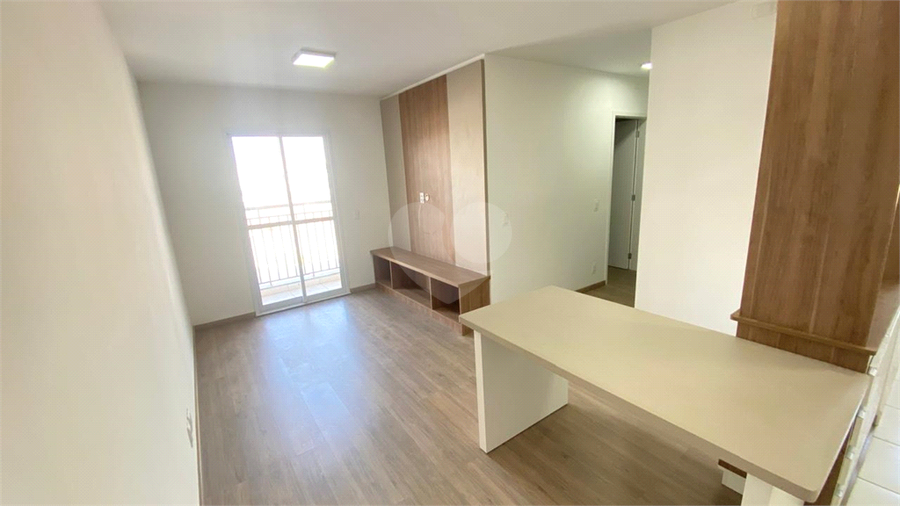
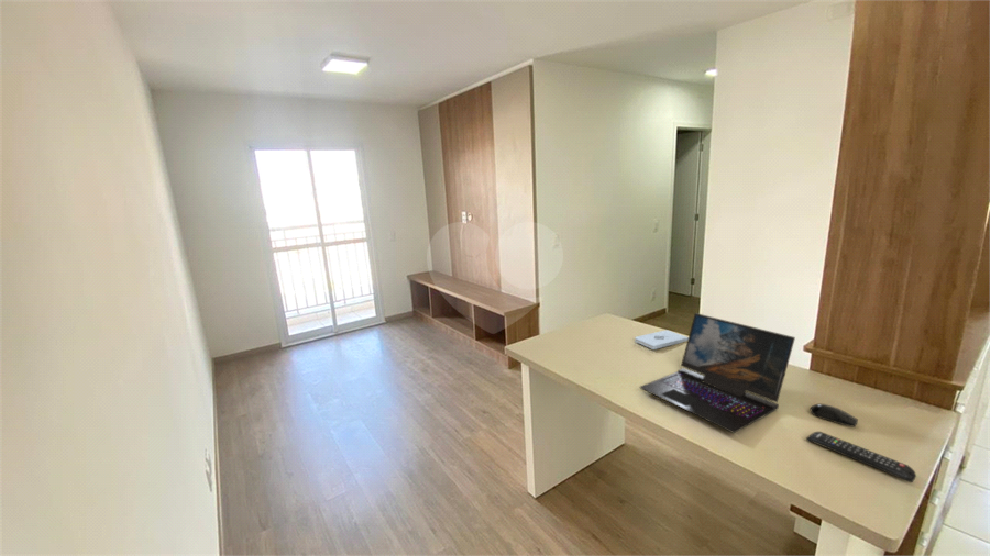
+ computer mouse [809,403,859,427]
+ remote control [805,431,917,483]
+ laptop [639,312,796,434]
+ notepad [634,329,689,351]
